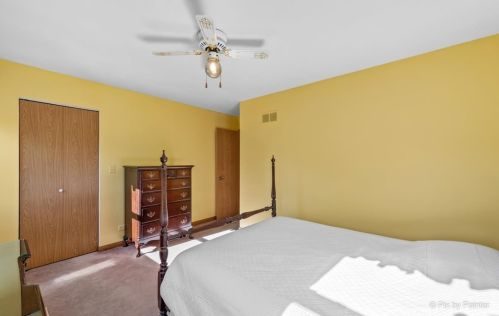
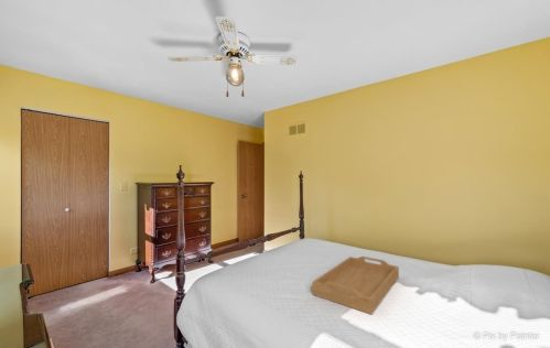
+ serving tray [311,255,400,316]
